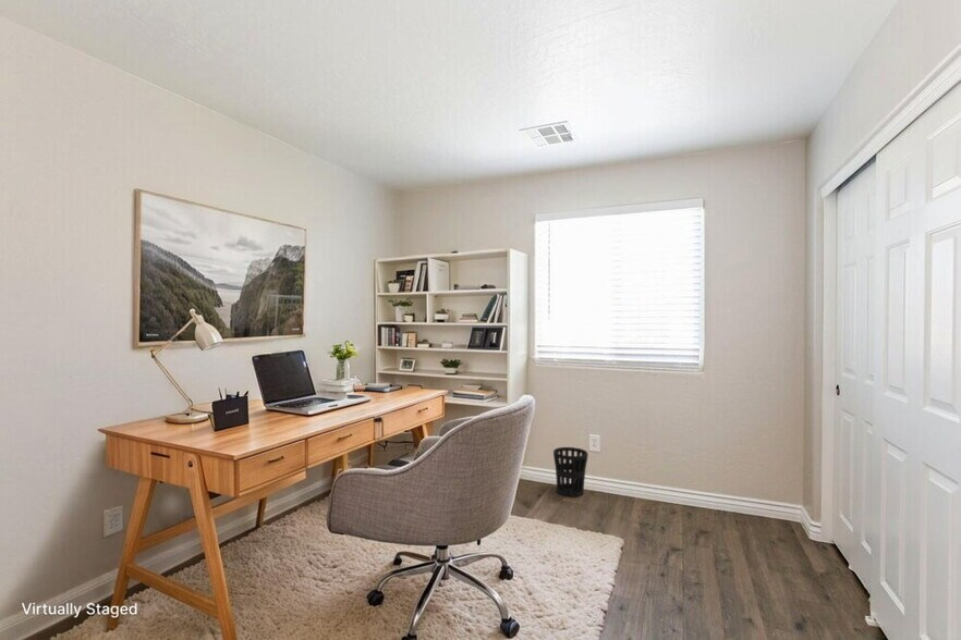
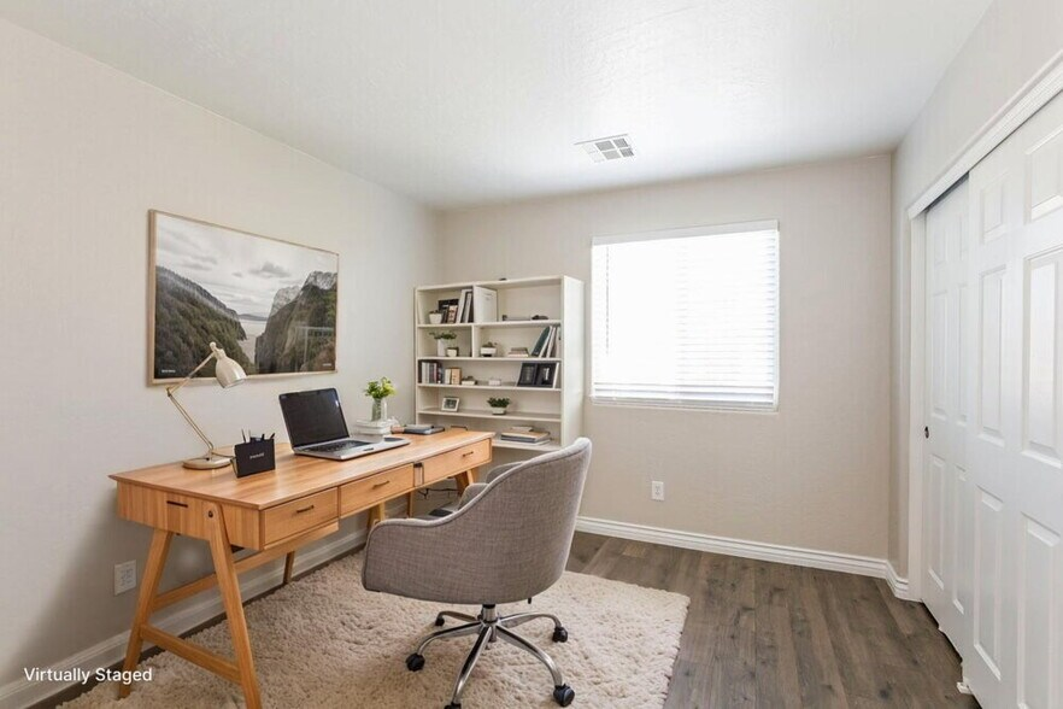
- wastebasket [552,446,589,497]
